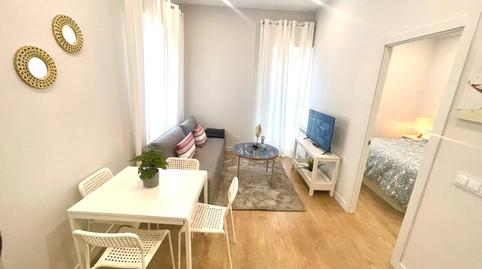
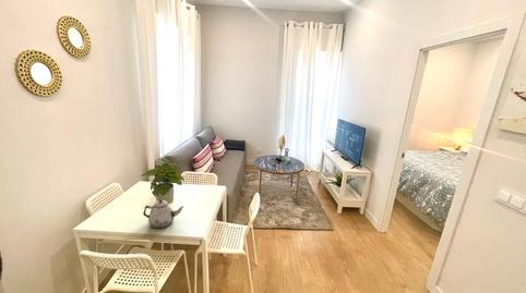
+ teapot [142,198,184,229]
